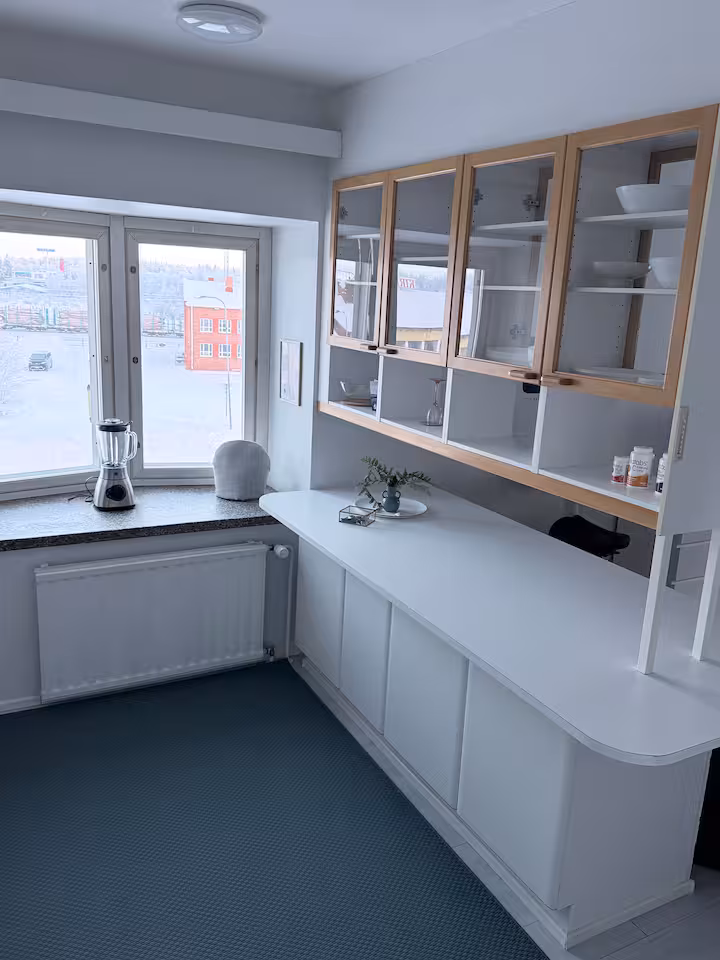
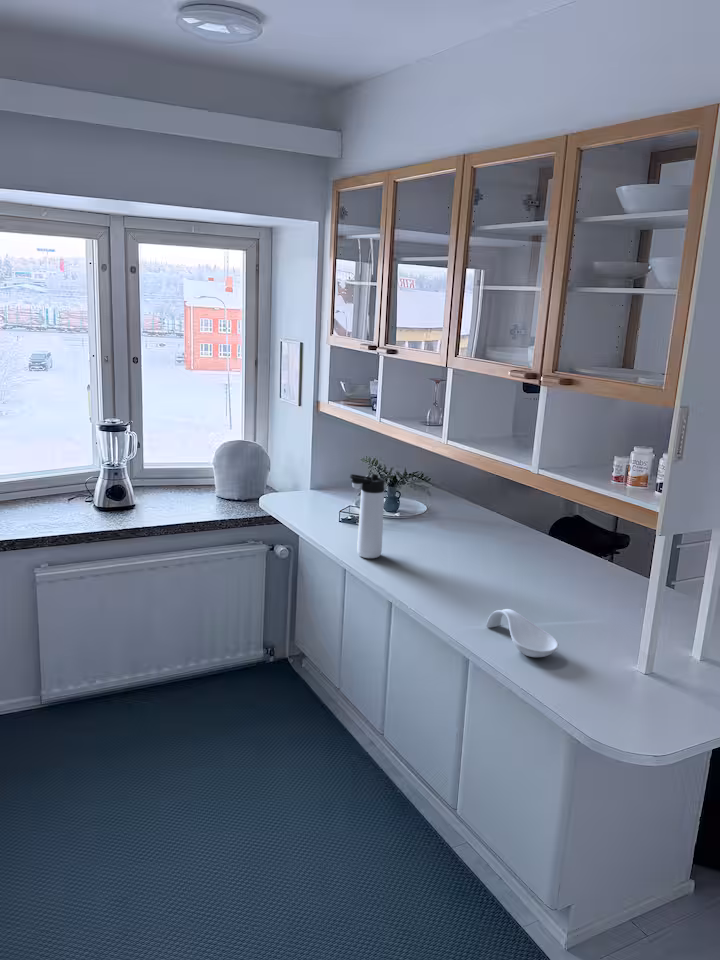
+ thermos bottle [349,473,386,559]
+ spoon rest [485,608,559,658]
